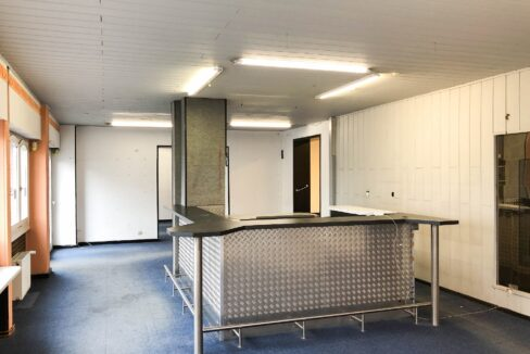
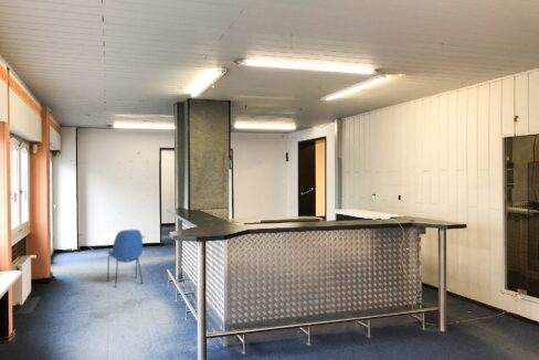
+ chair [106,229,145,288]
